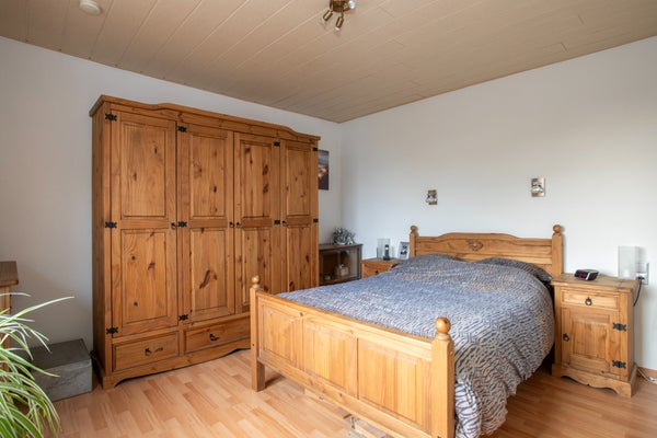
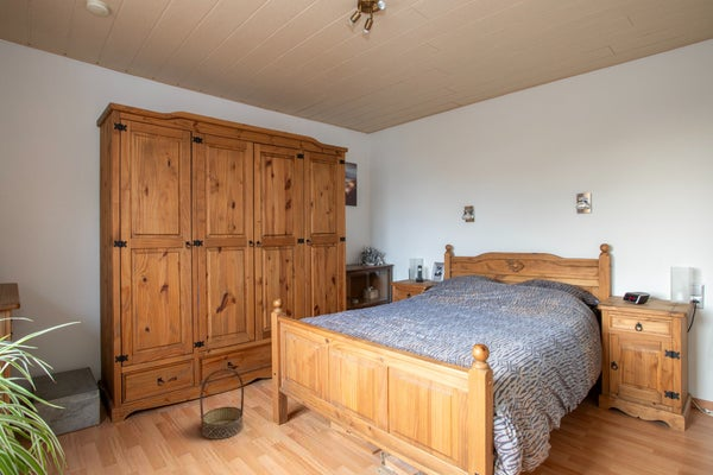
+ basket [198,367,245,441]
